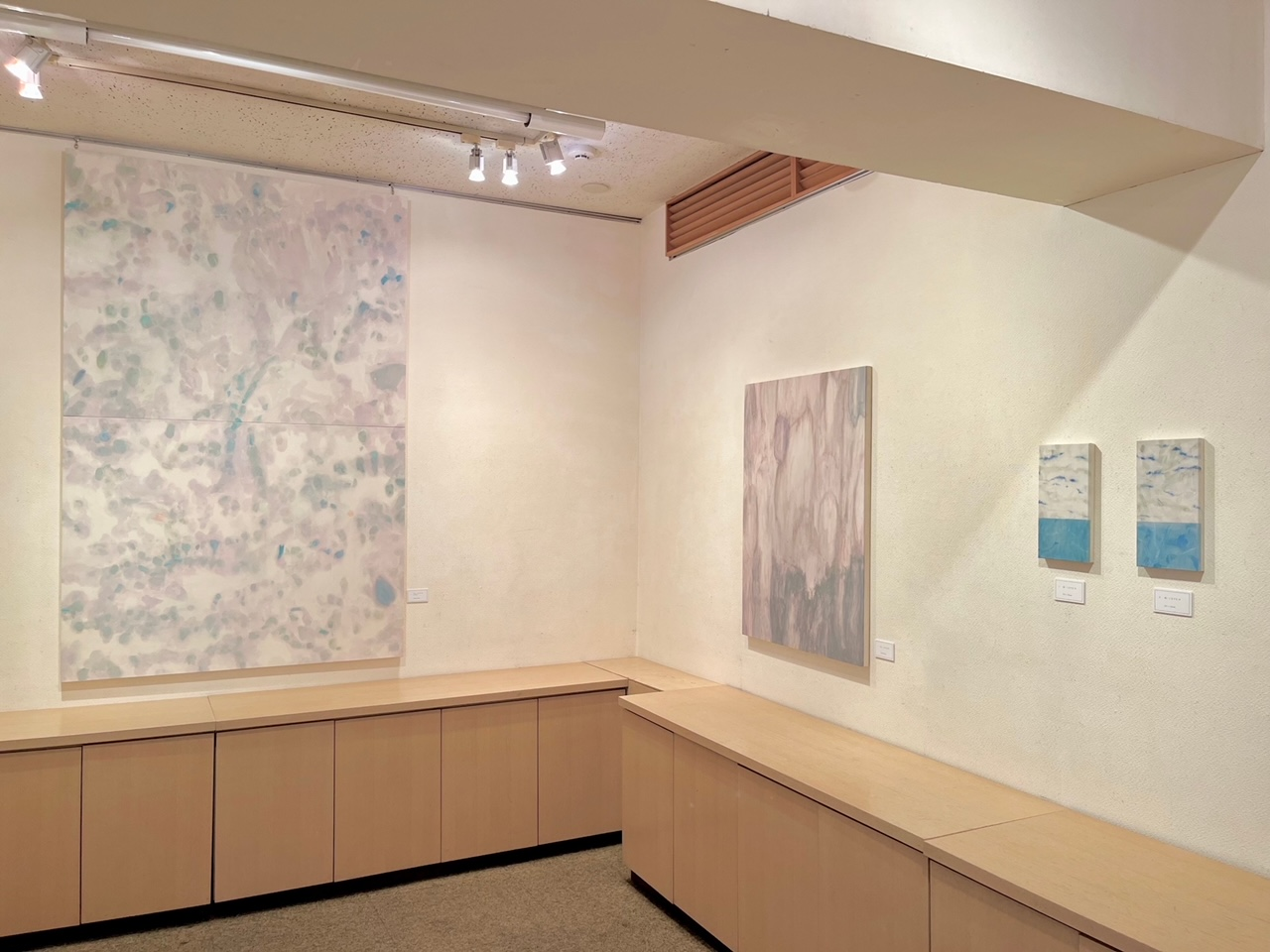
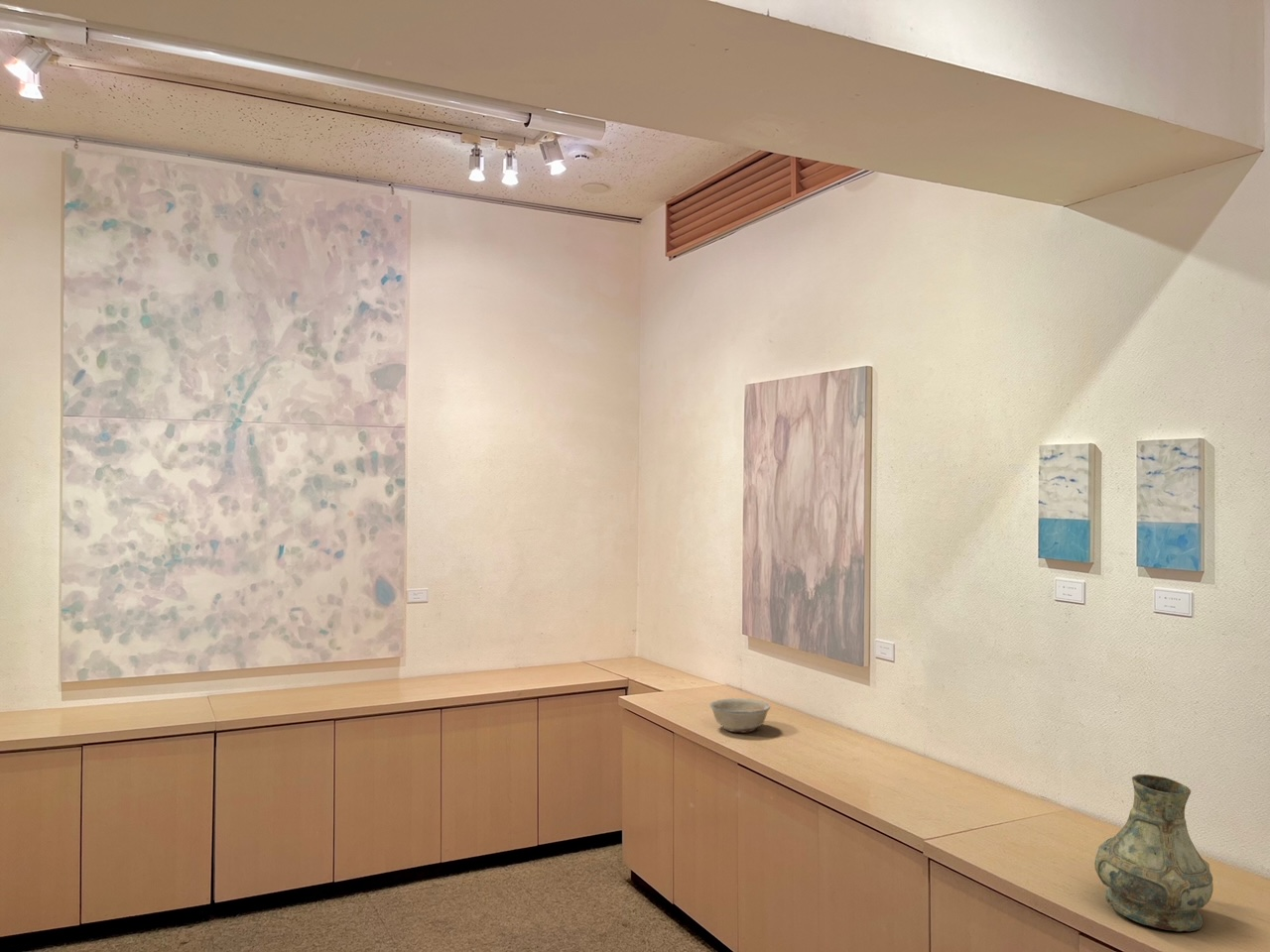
+ vase [1093,773,1214,932]
+ ceramic bowl [708,698,771,734]
